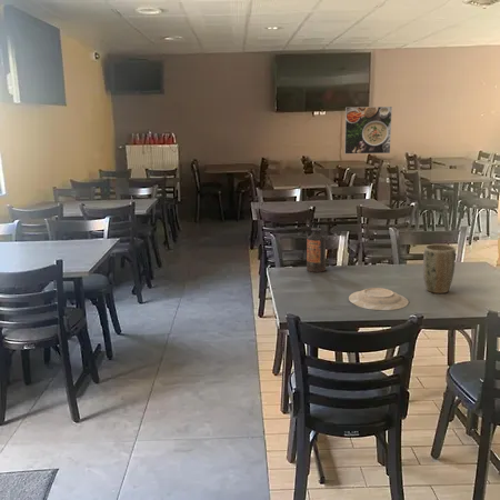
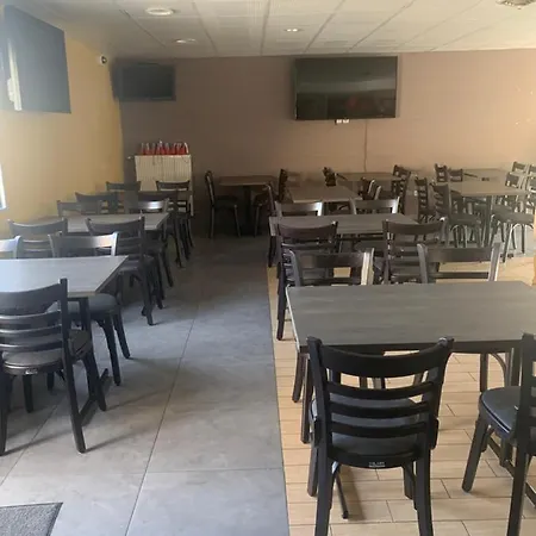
- bottle [306,227,327,273]
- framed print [343,106,393,156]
- plate [348,287,410,312]
- plant pot [422,243,457,294]
